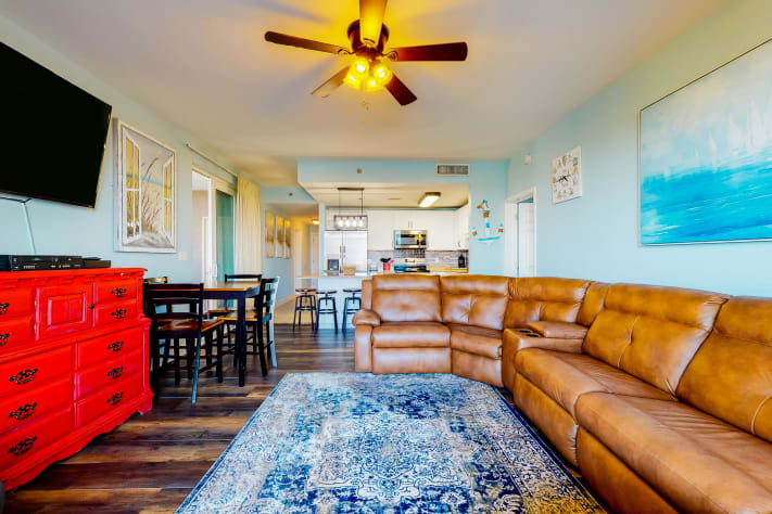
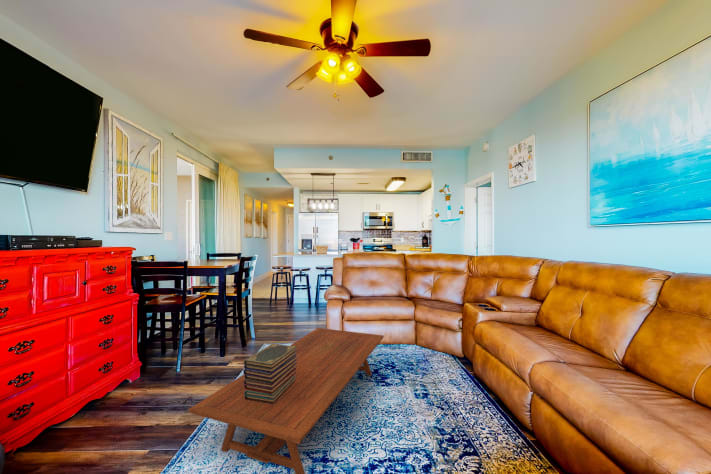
+ coffee table [188,327,385,474]
+ book stack [242,343,297,404]
